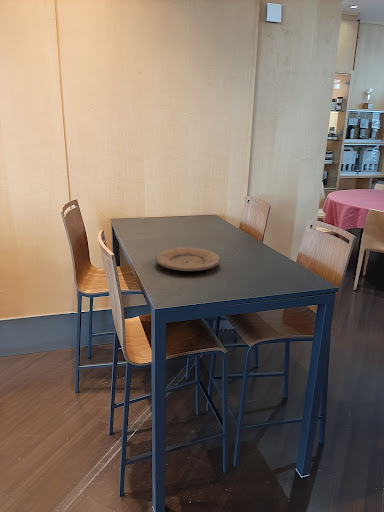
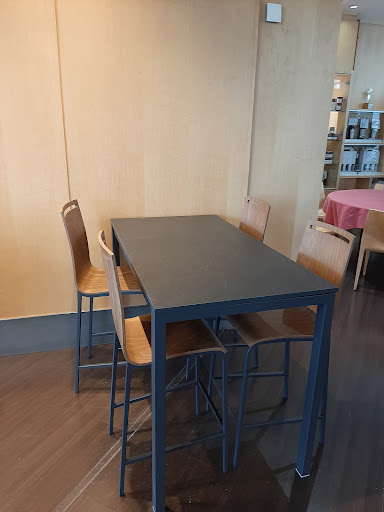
- plate [154,246,221,272]
